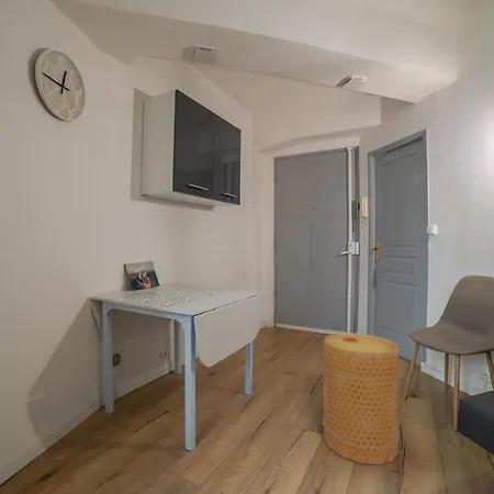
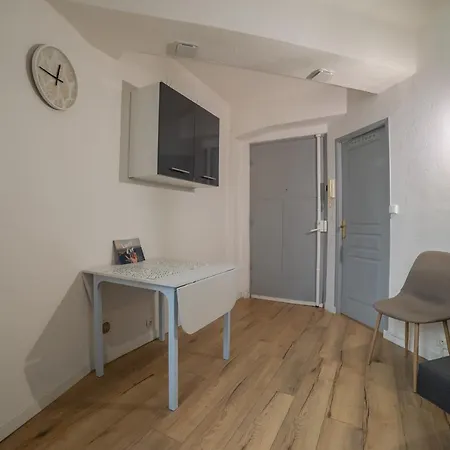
- basket [322,333,402,465]
